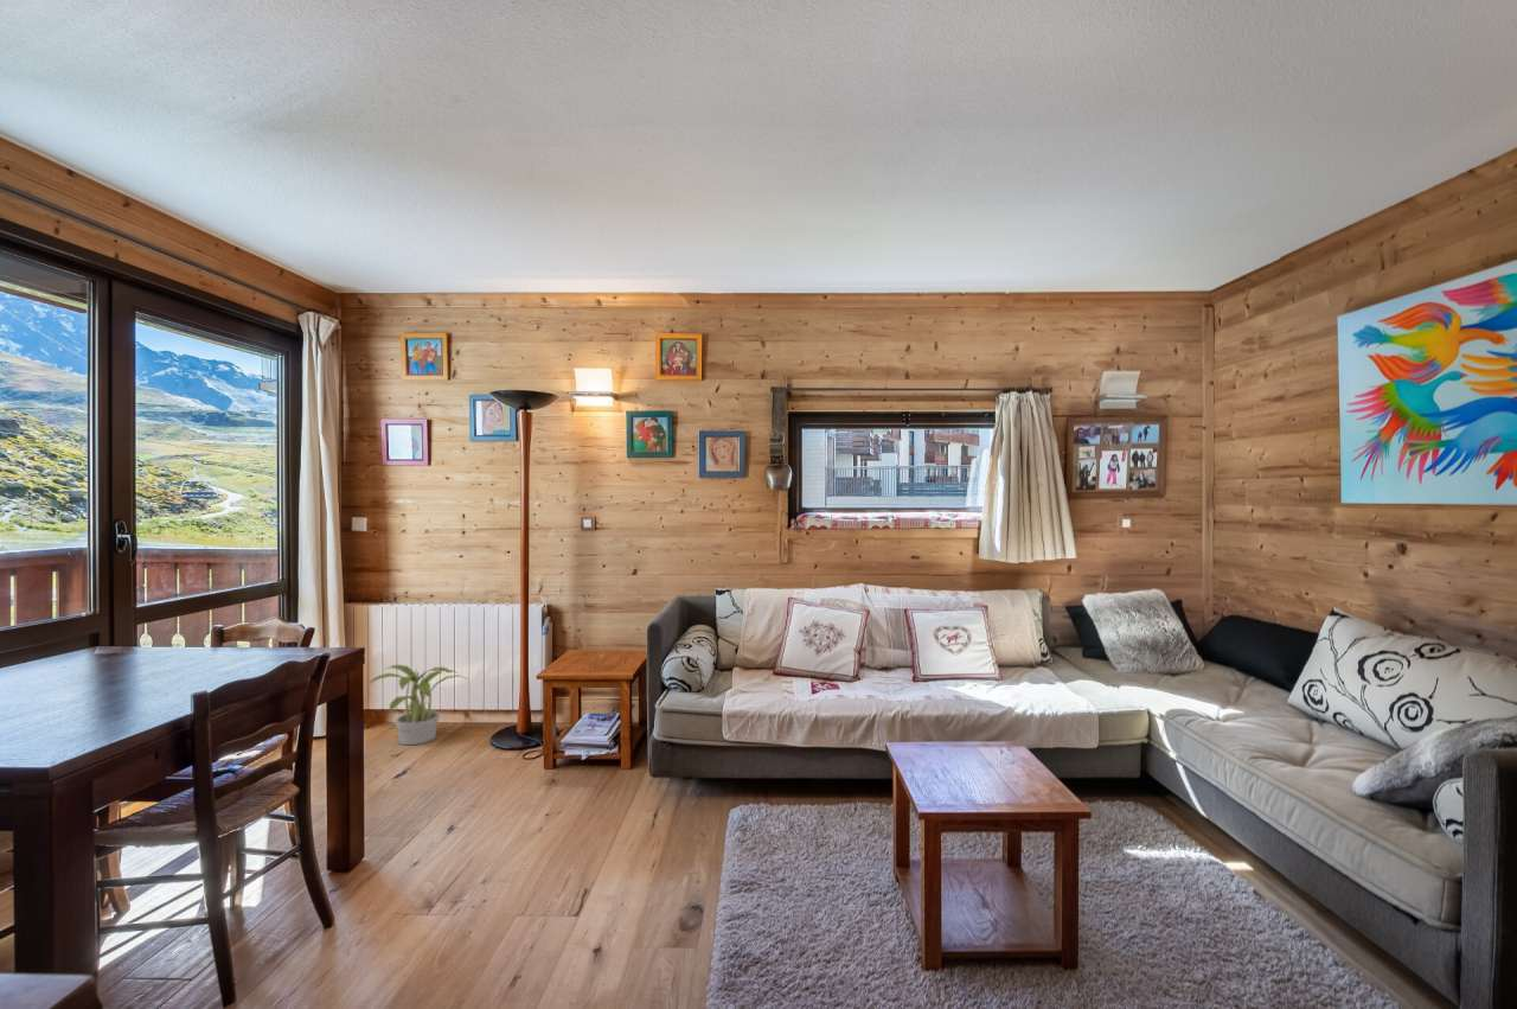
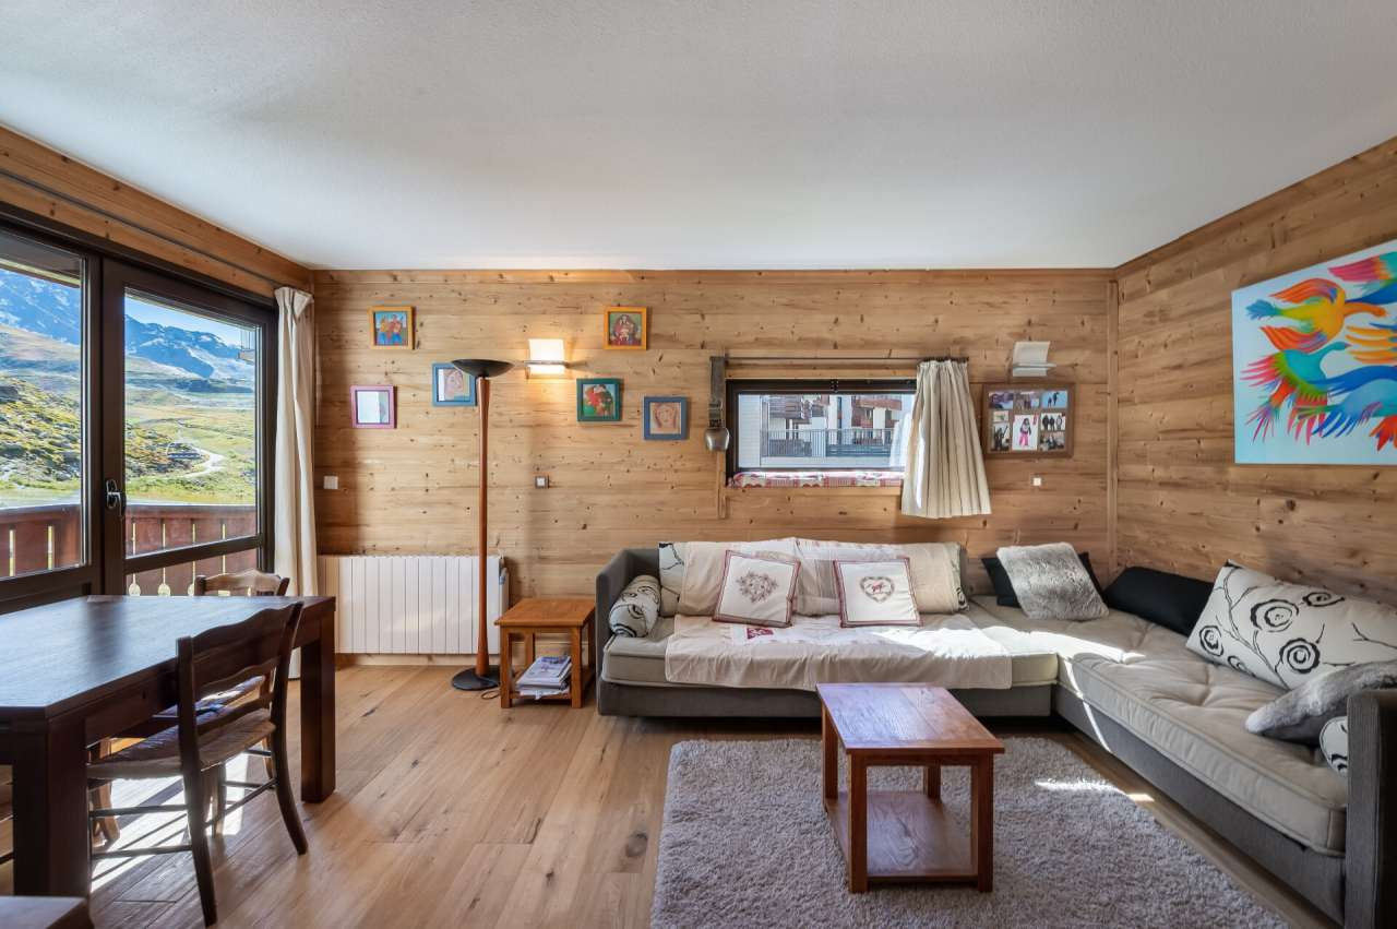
- potted plant [366,664,469,746]
